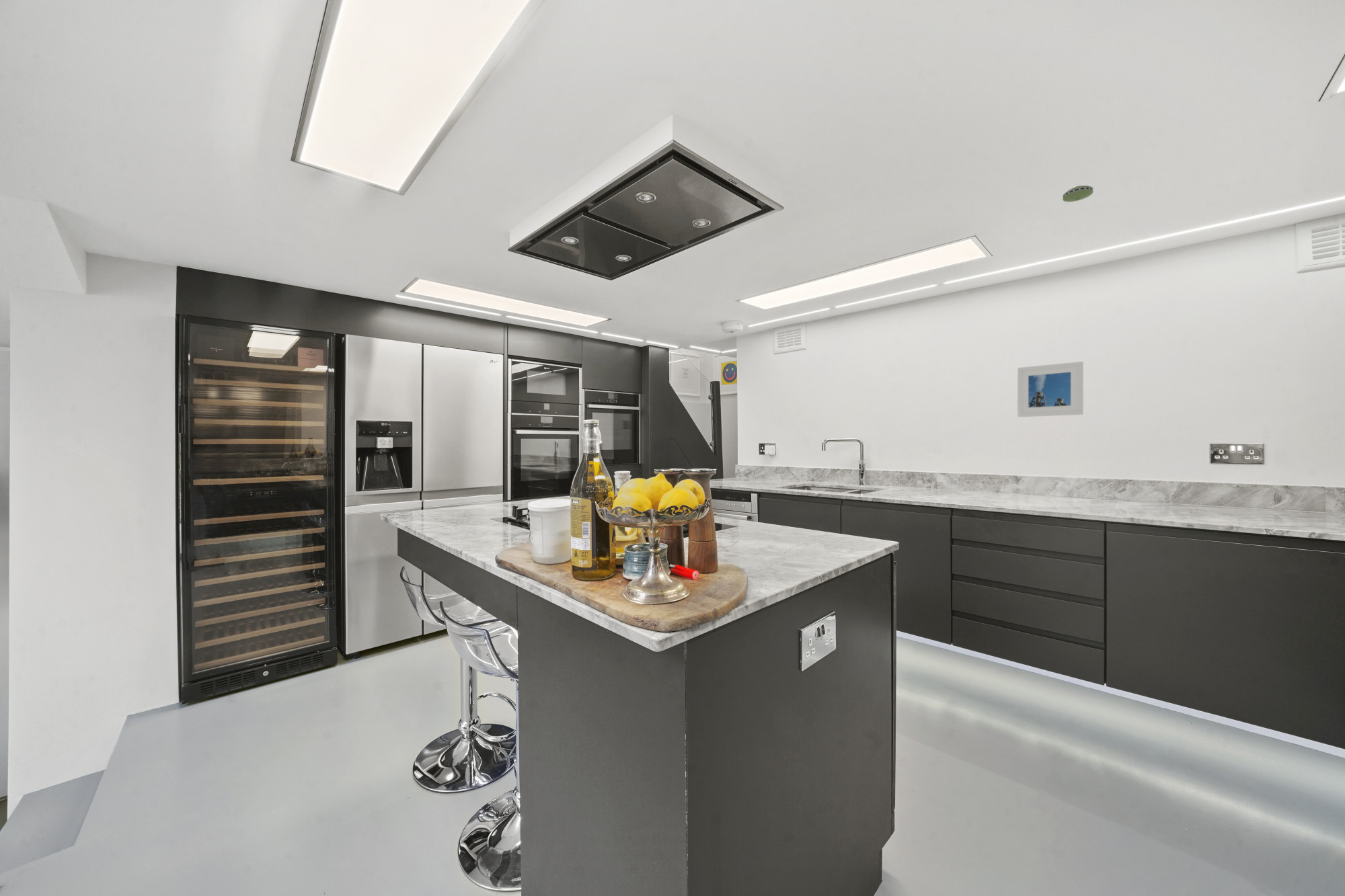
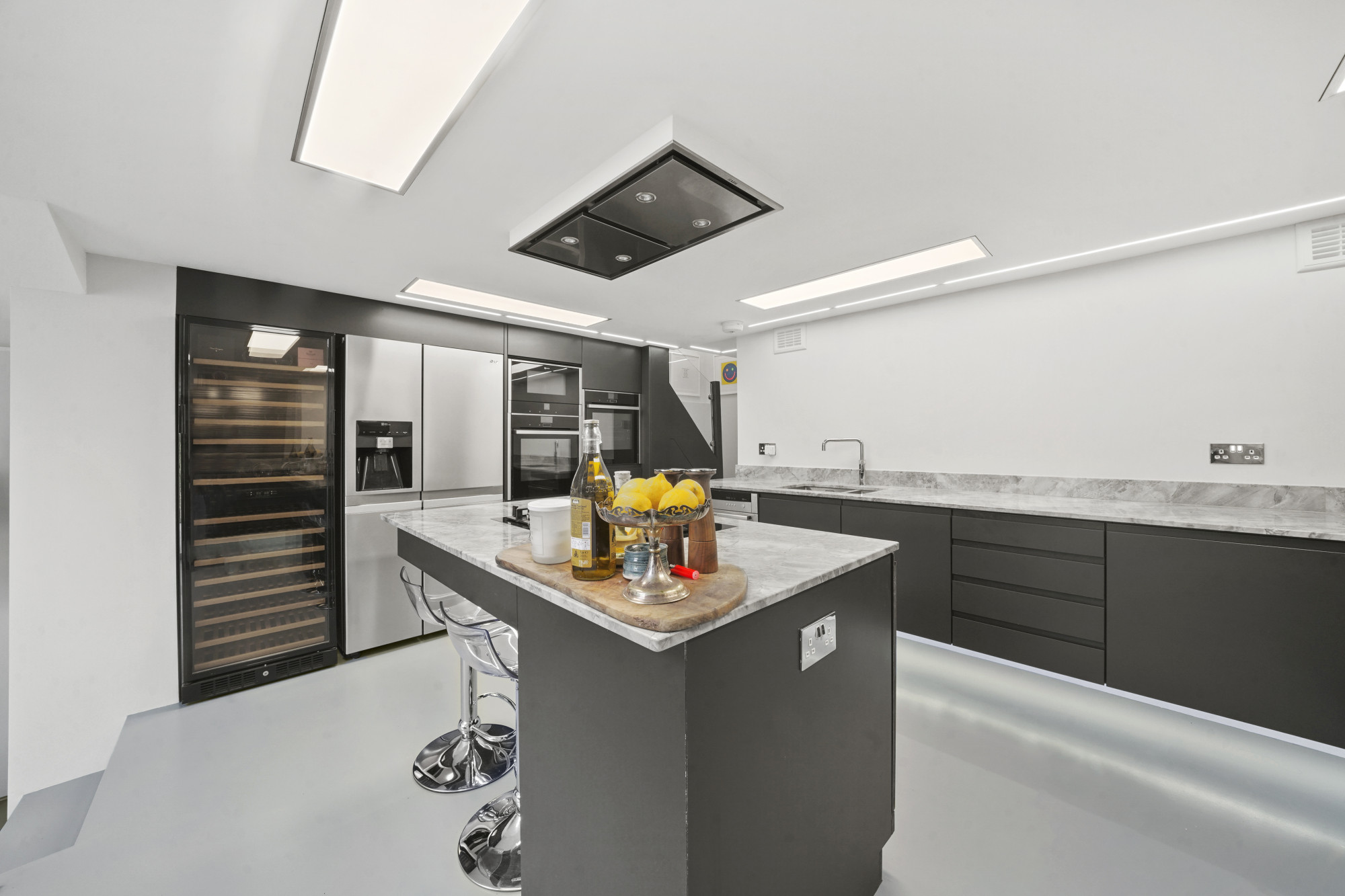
- smoke detector [1062,185,1093,202]
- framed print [1017,361,1084,417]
